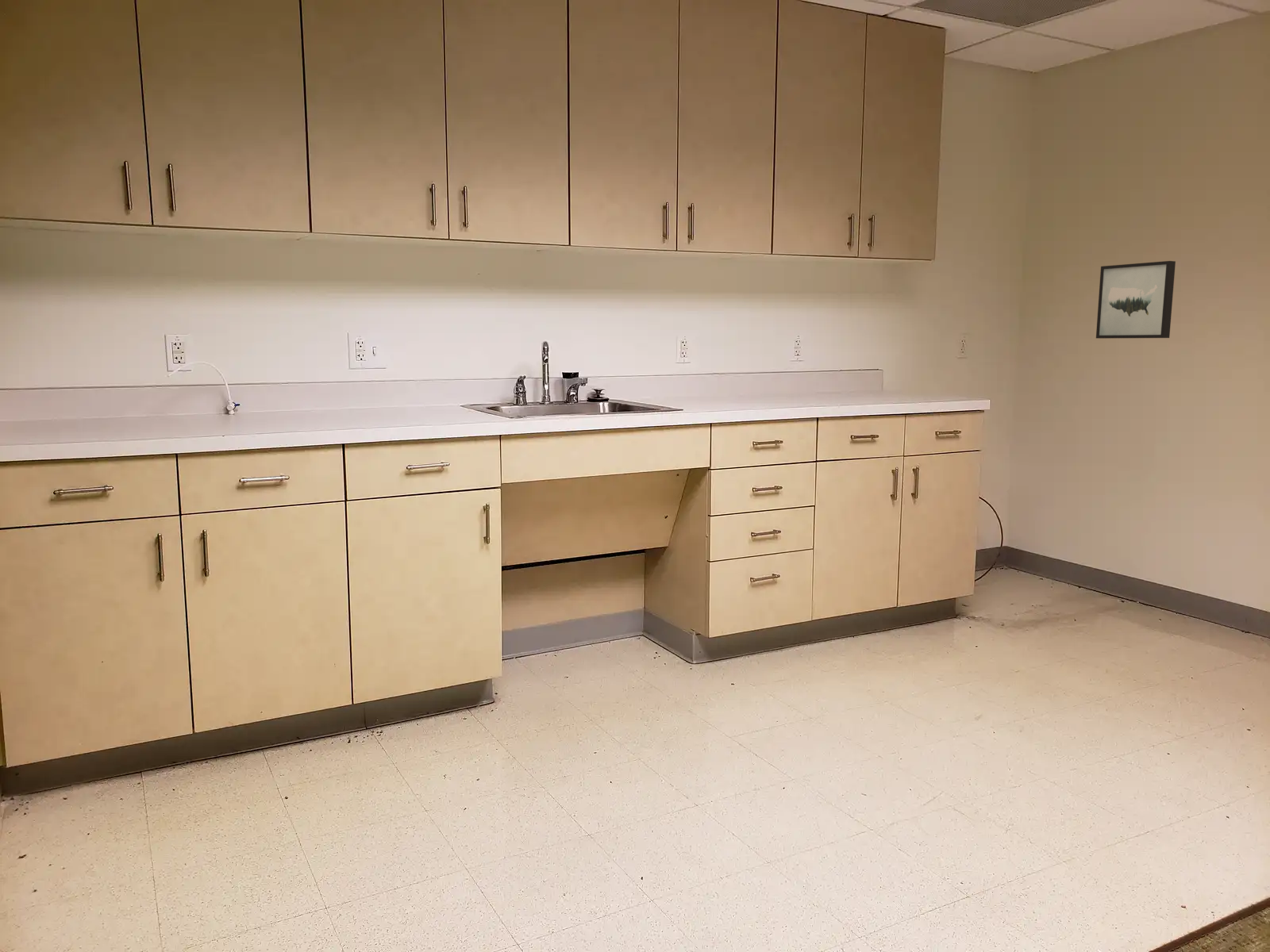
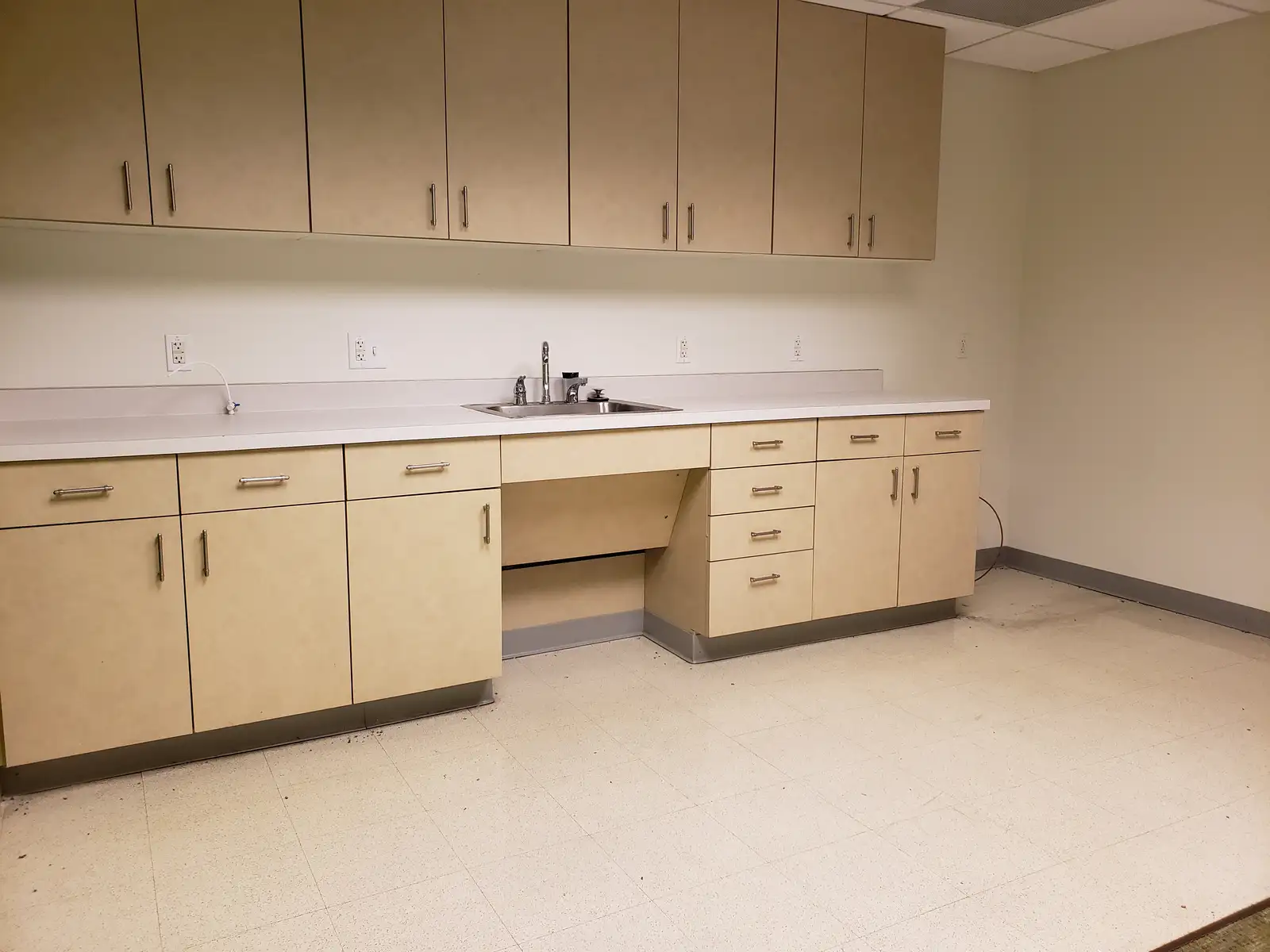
- wall art [1095,260,1176,340]
